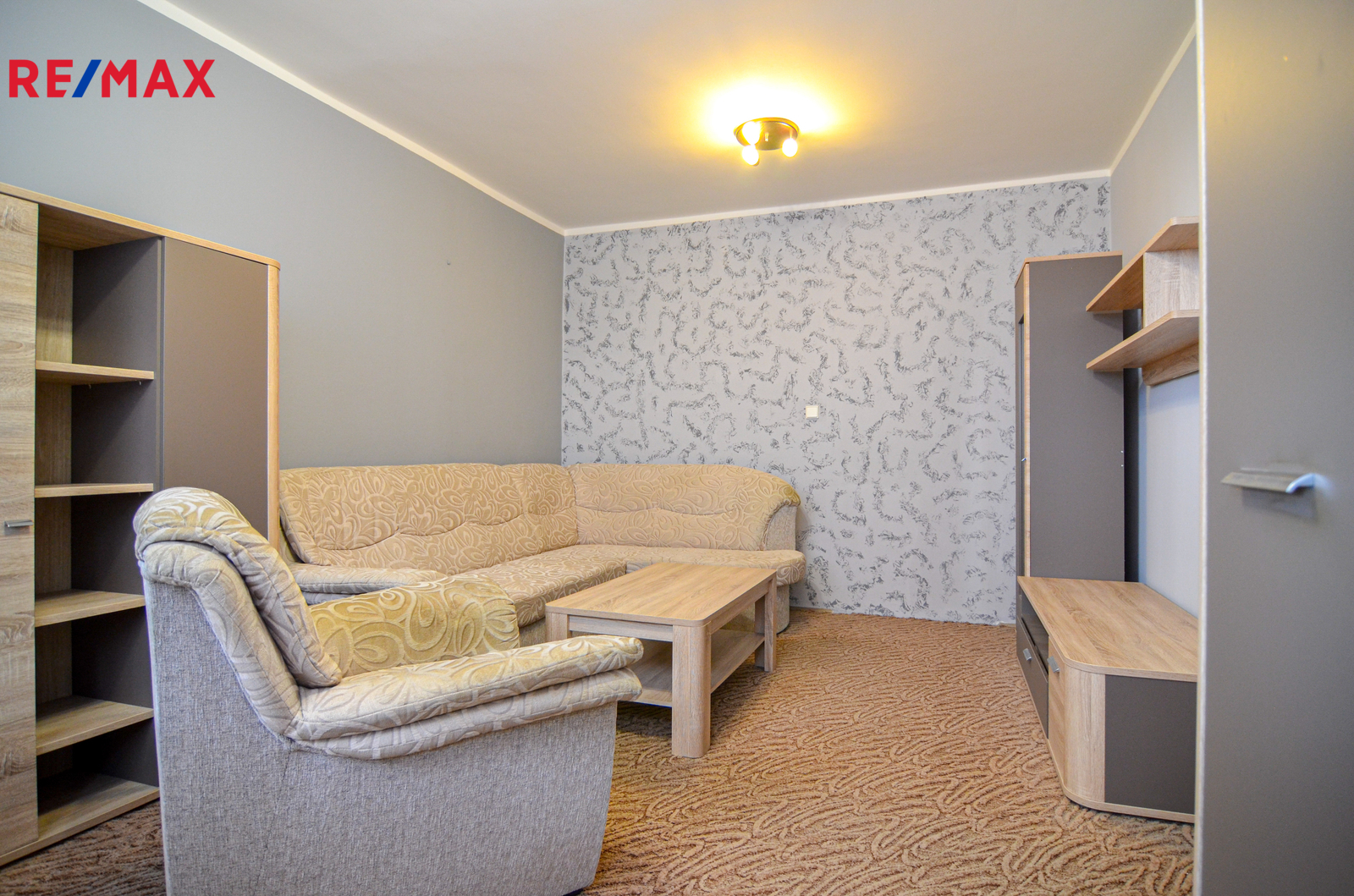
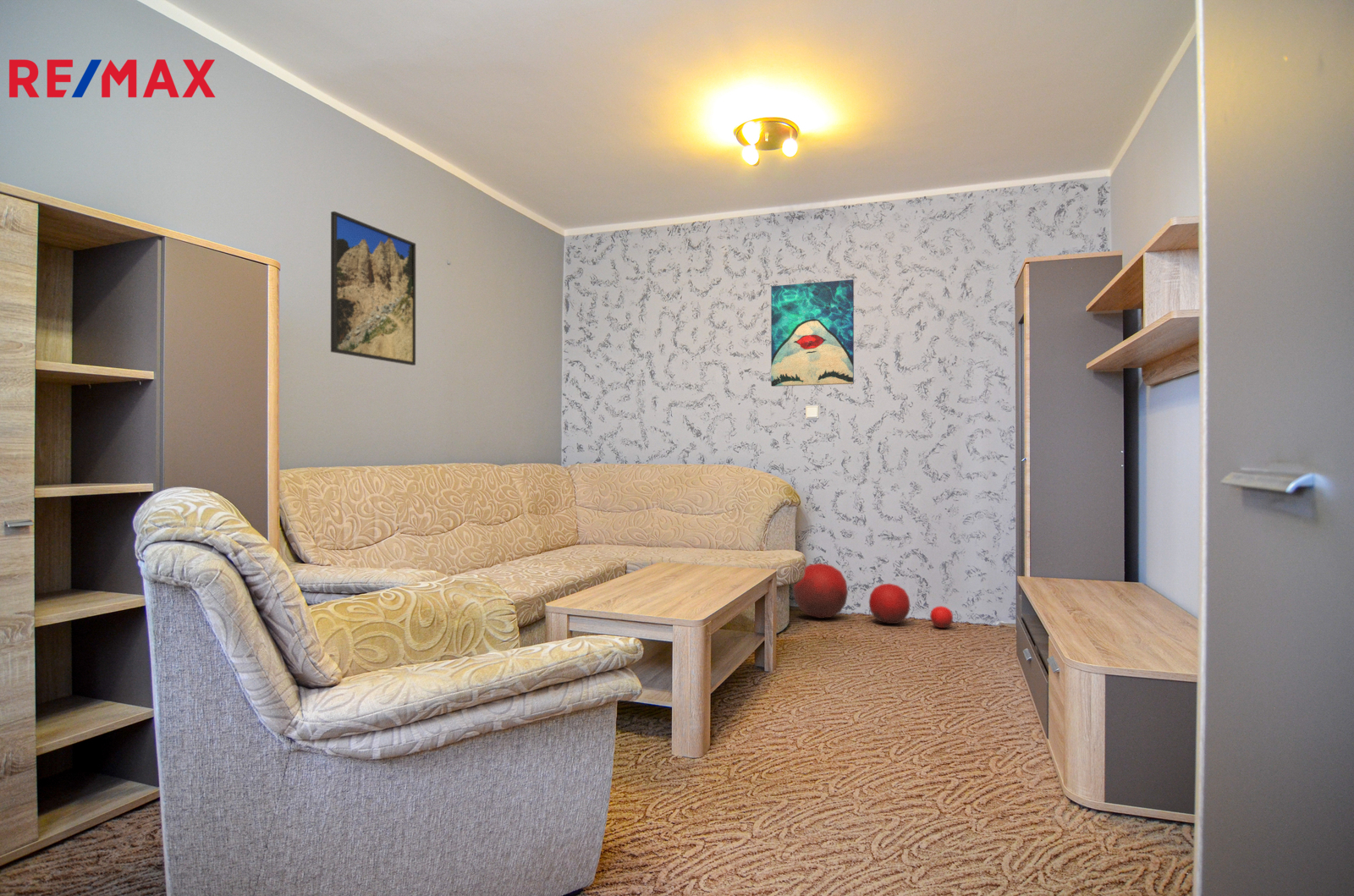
+ wall art [770,278,855,388]
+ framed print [330,211,416,366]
+ ball [792,563,954,629]
